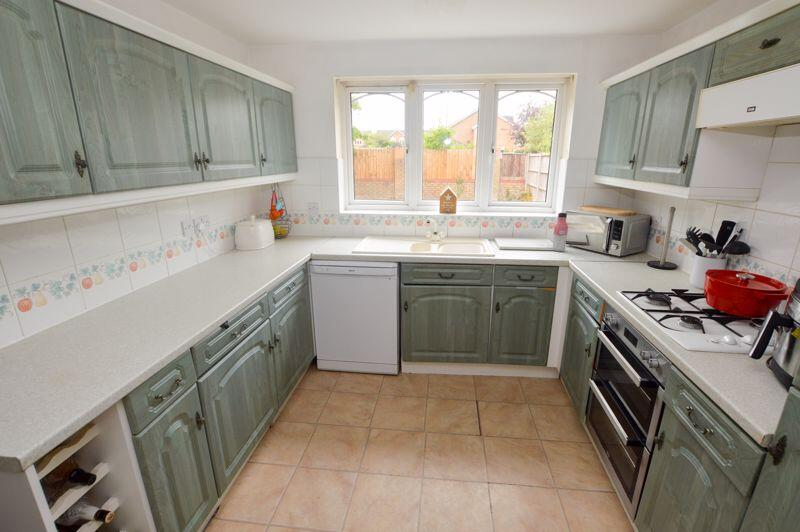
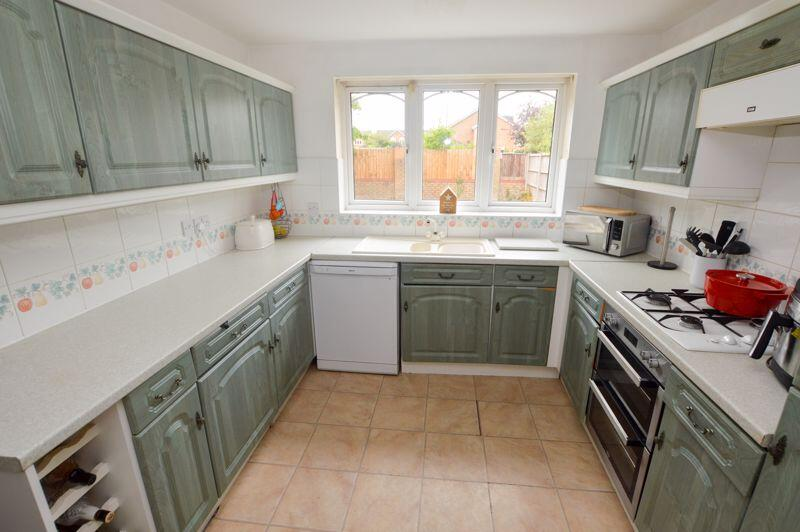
- water bottle [551,212,569,252]
